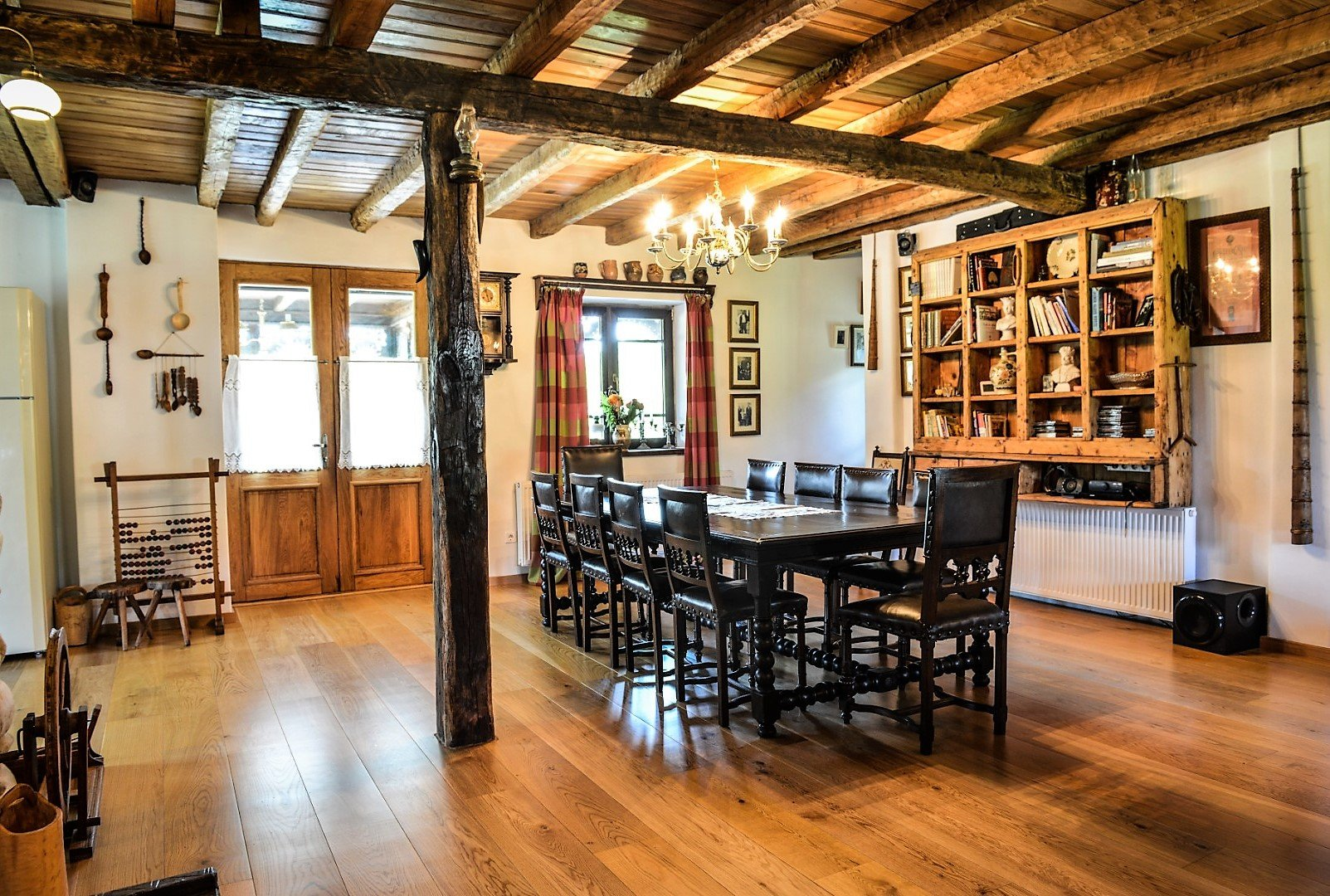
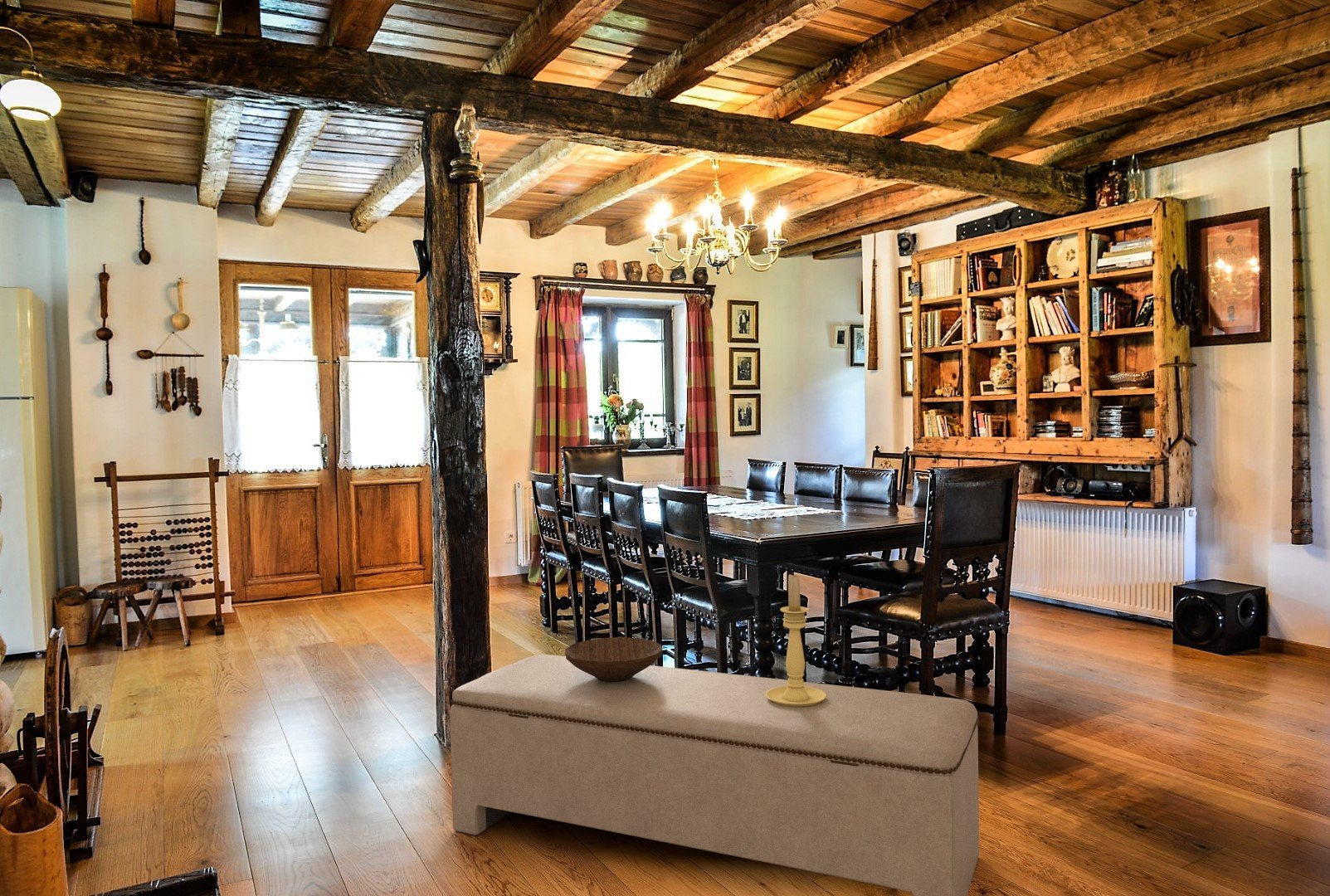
+ candle holder [766,573,827,707]
+ wooden bowl [564,636,664,682]
+ bench [449,654,980,896]
